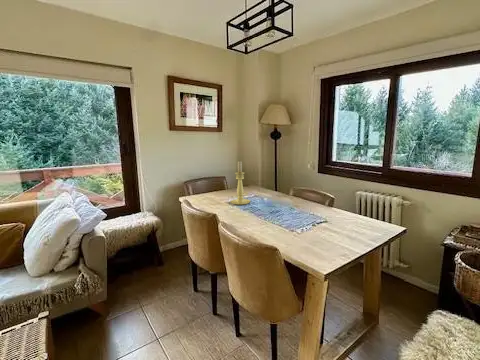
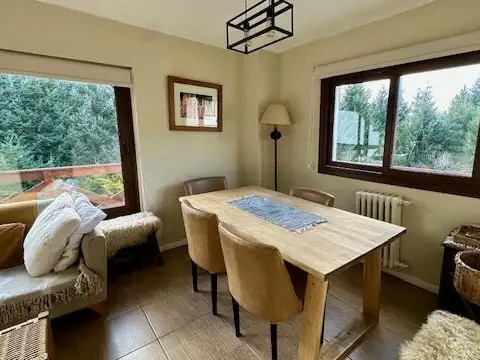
- candle holder [230,160,251,206]
